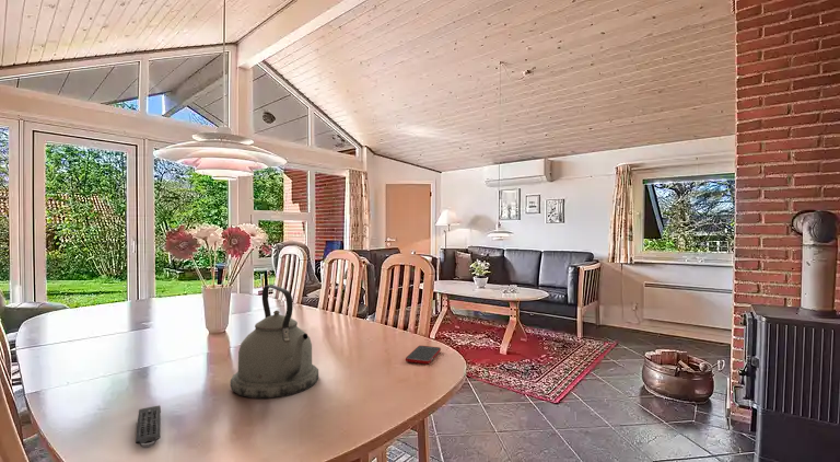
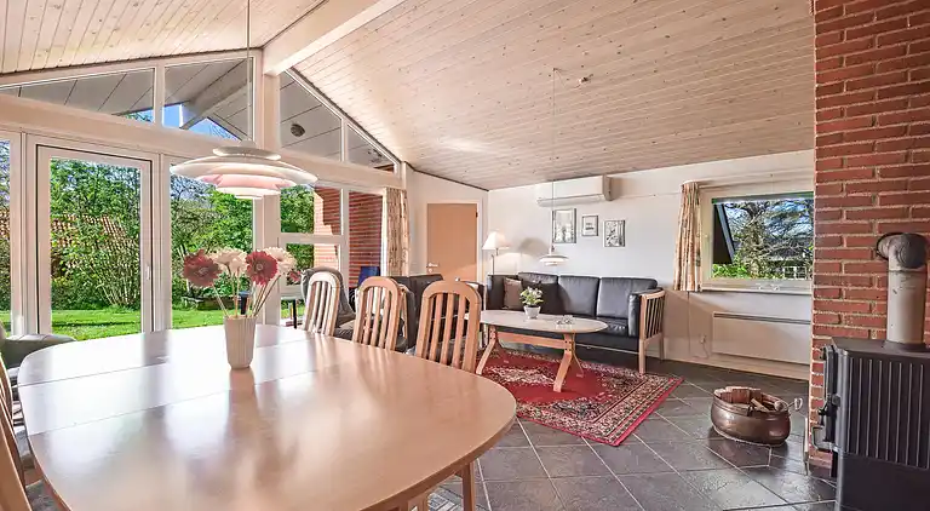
- cell phone [405,345,442,365]
- kettle [230,285,319,400]
- remote control [135,404,162,449]
